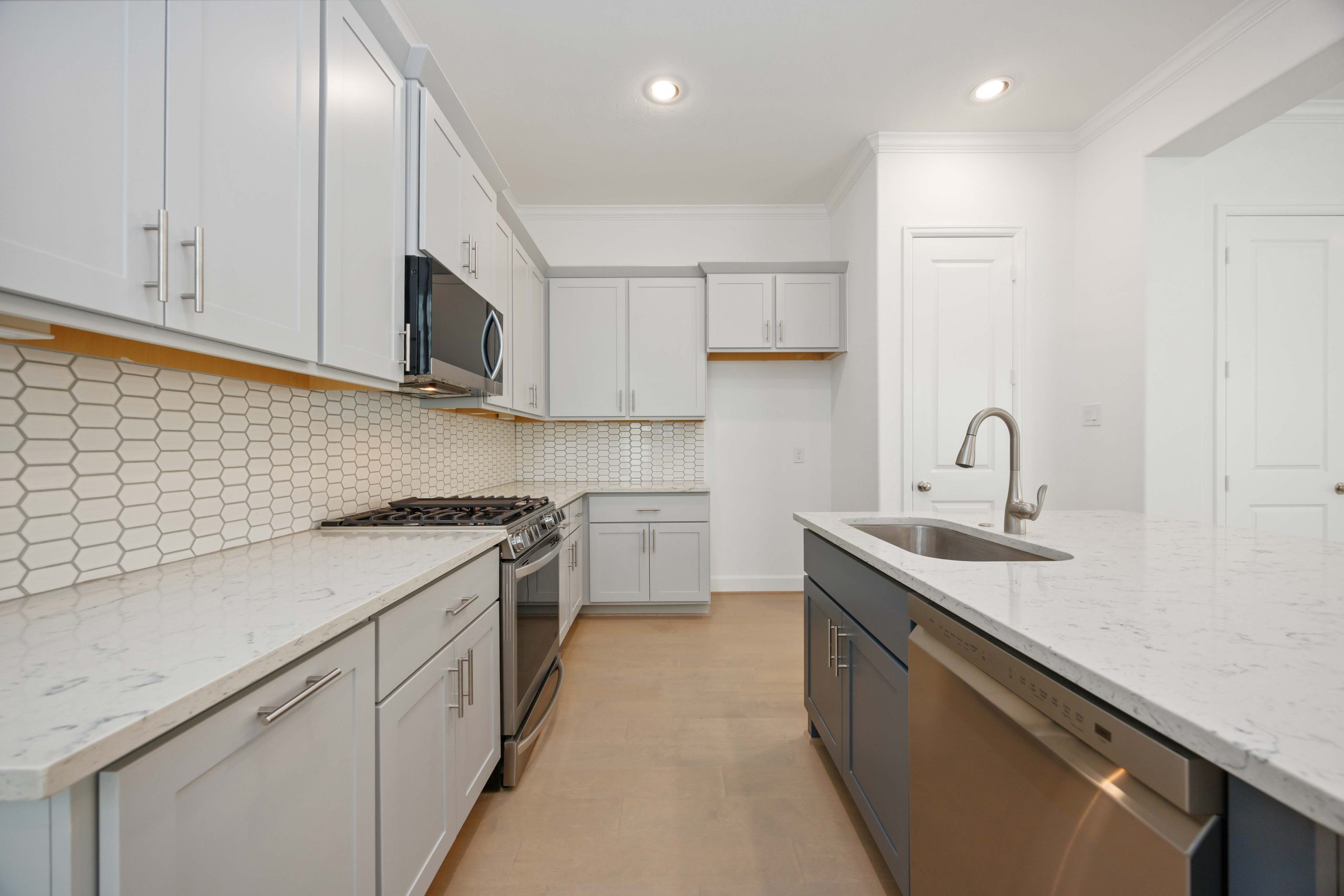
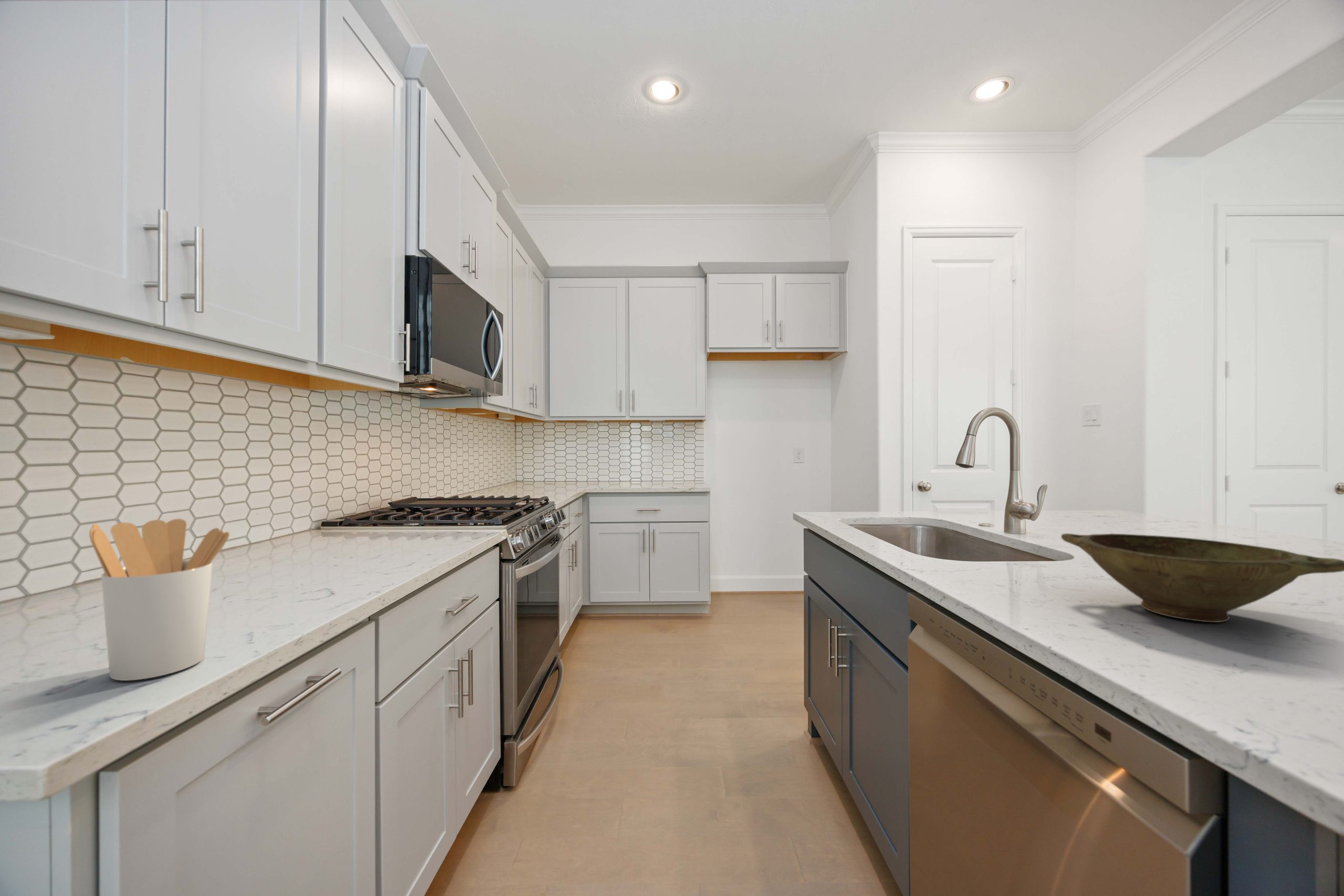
+ bowl [1060,533,1344,623]
+ utensil holder [89,518,230,681]
